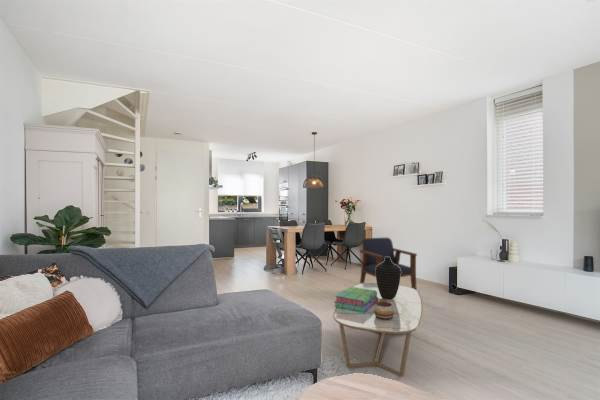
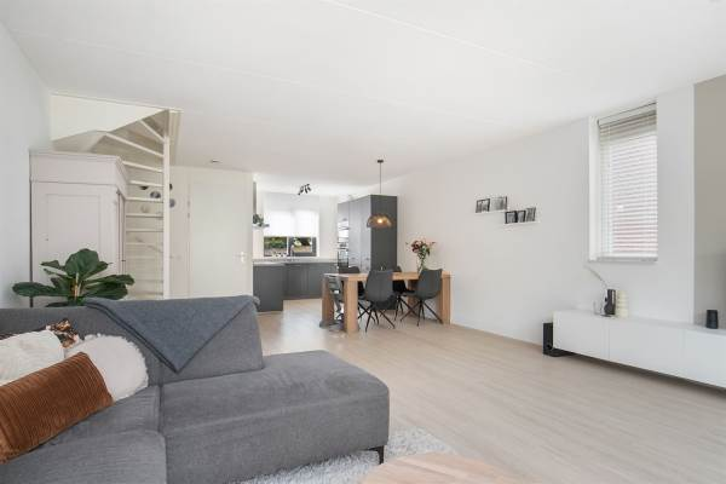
- decorative bowl [374,302,394,320]
- decorative vase [375,257,401,299]
- stack of books [333,286,378,312]
- armchair [359,237,418,290]
- coffee table [332,282,424,377]
